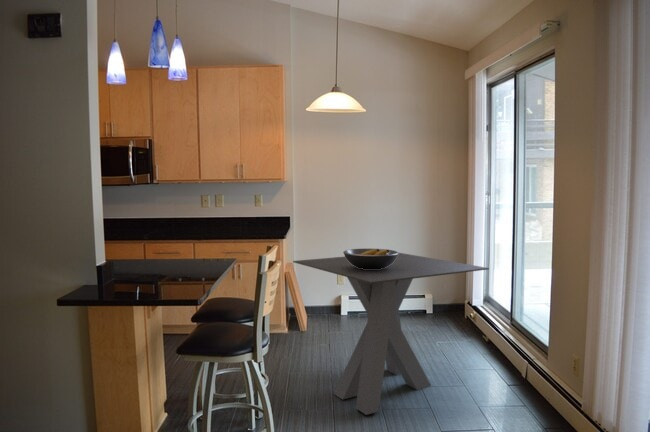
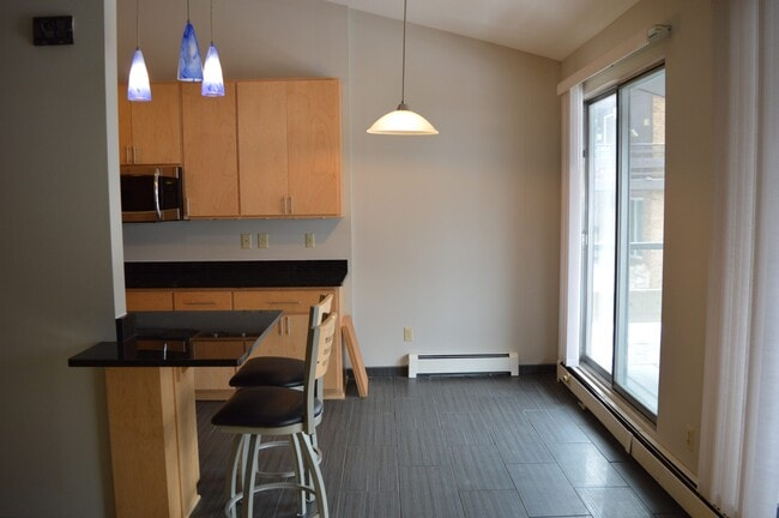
- fruit bowl [342,248,400,269]
- dining table [292,252,490,416]
